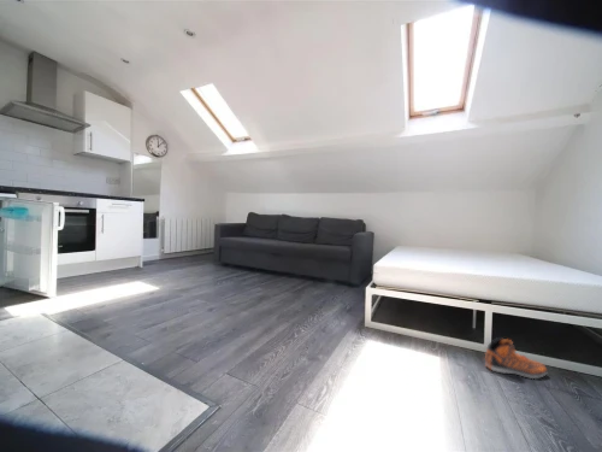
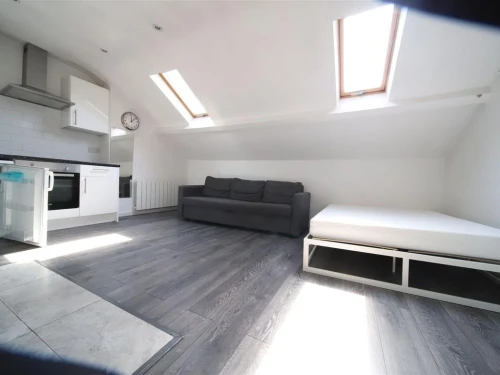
- sneaker [484,336,549,380]
